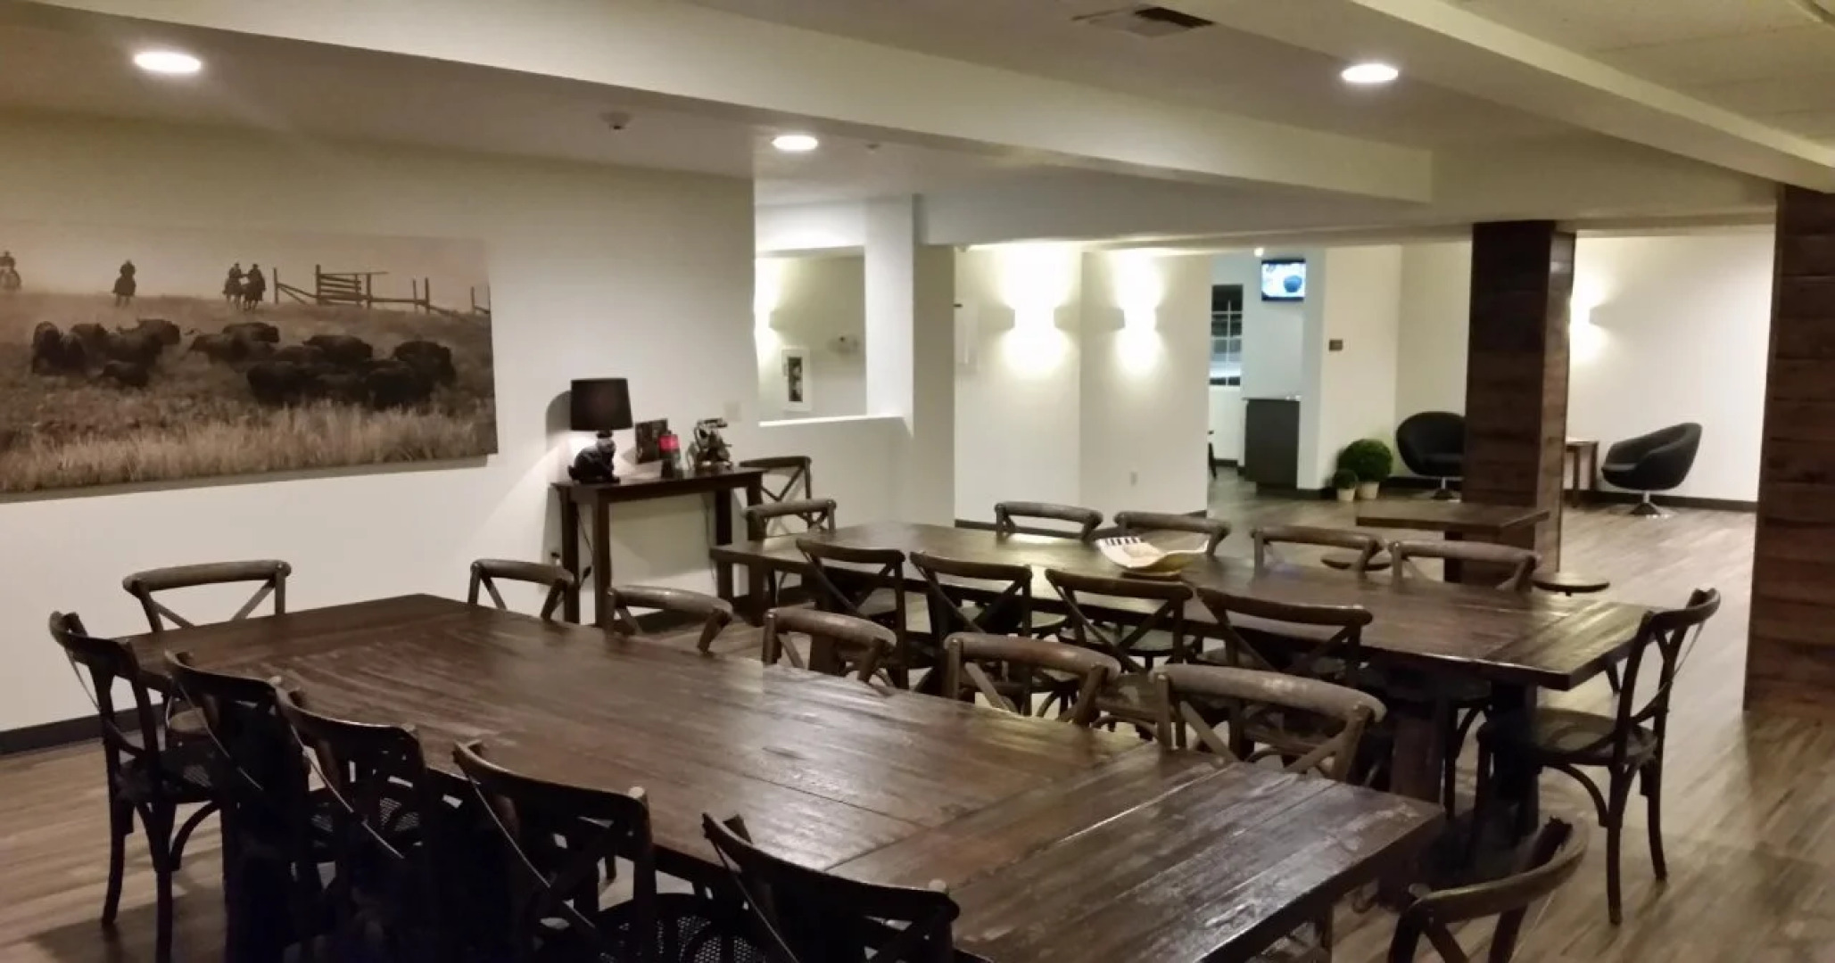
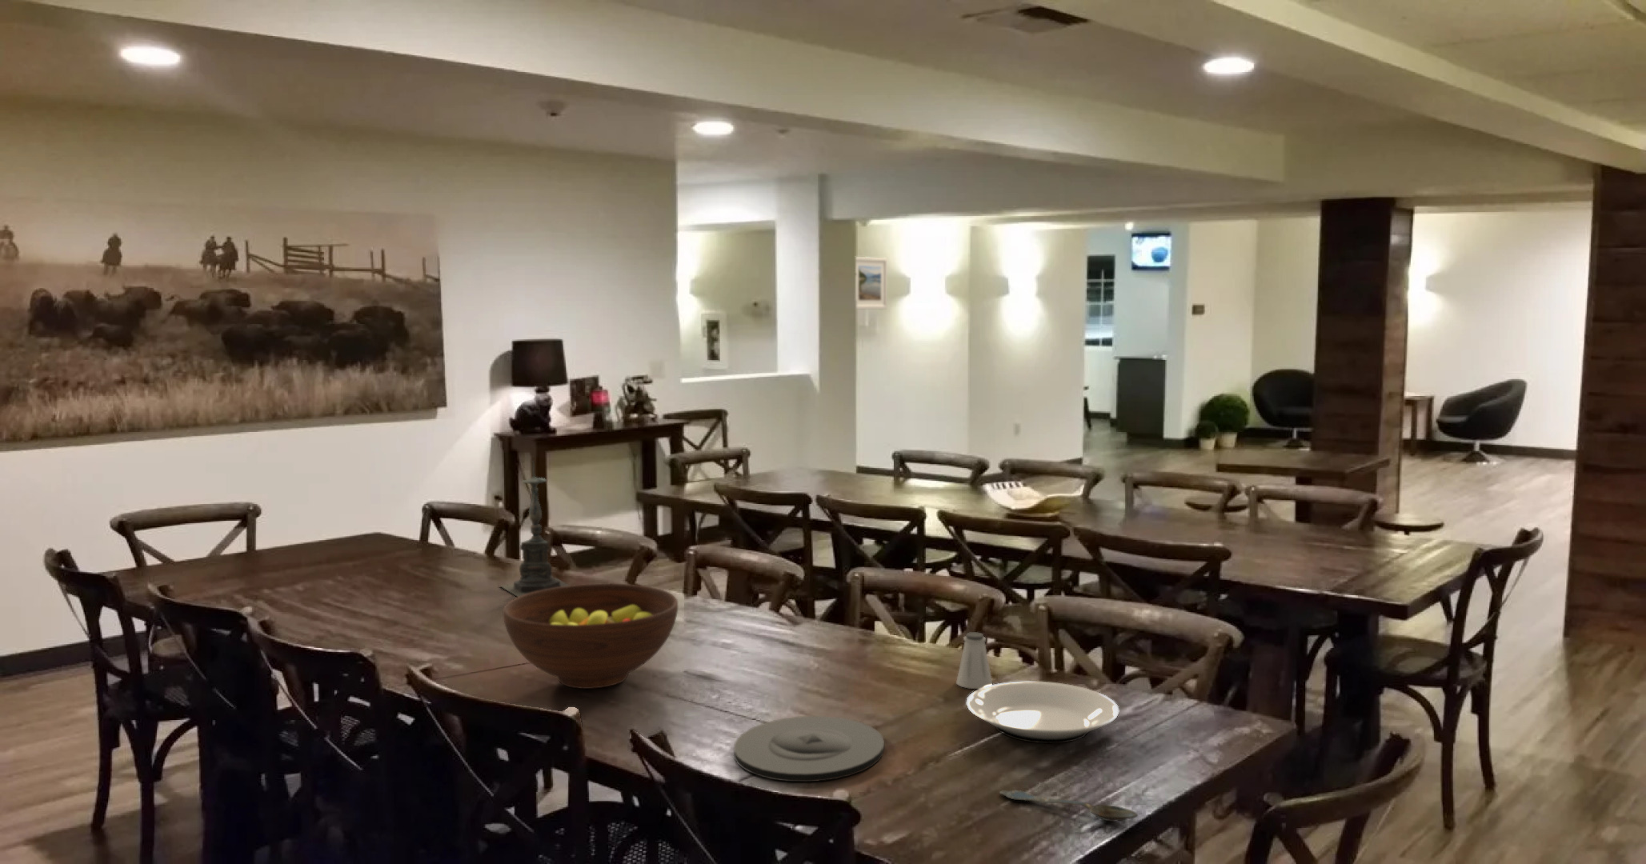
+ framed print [856,256,888,310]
+ saltshaker [956,631,993,690]
+ plate [966,681,1119,744]
+ spoon [998,790,1139,823]
+ plate [733,715,885,782]
+ fruit bowl [503,583,678,690]
+ candle holder [499,460,570,597]
